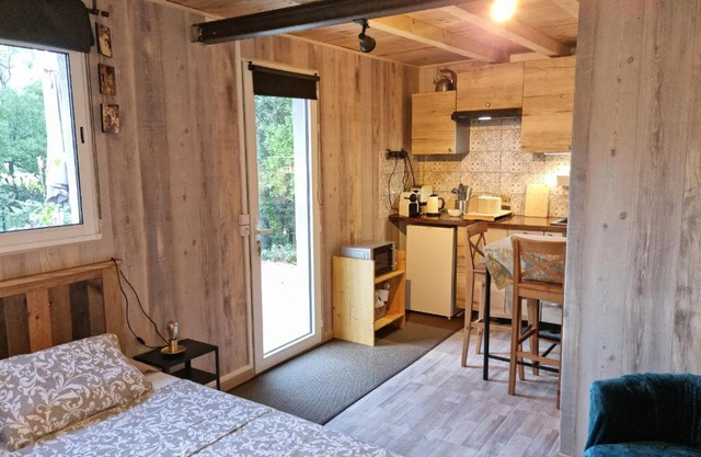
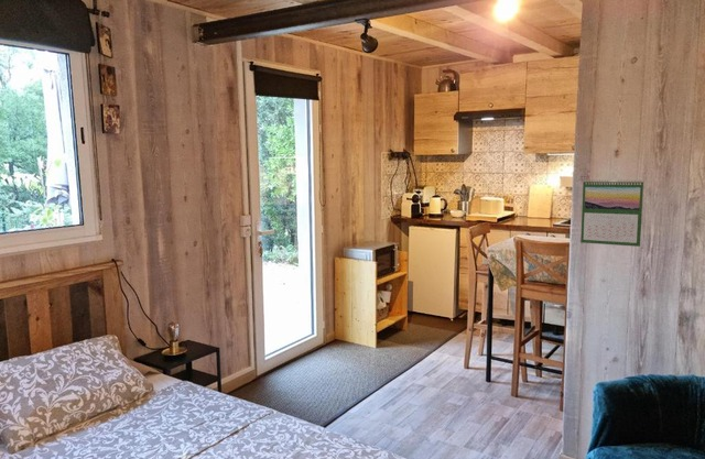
+ calendar [579,177,644,248]
